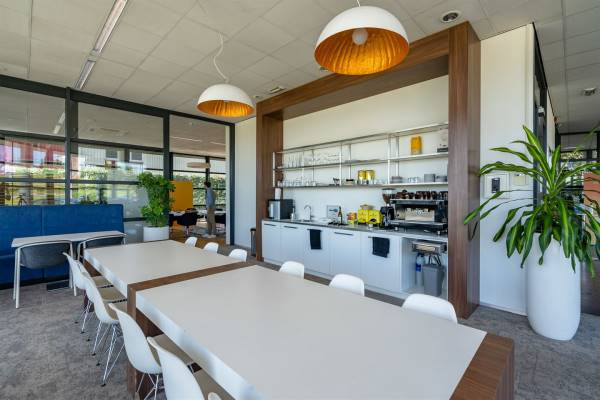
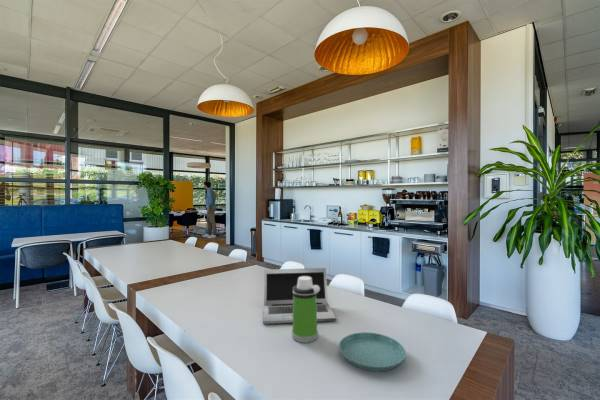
+ laptop [262,267,337,325]
+ saucer [338,331,407,372]
+ water bottle [291,276,320,344]
